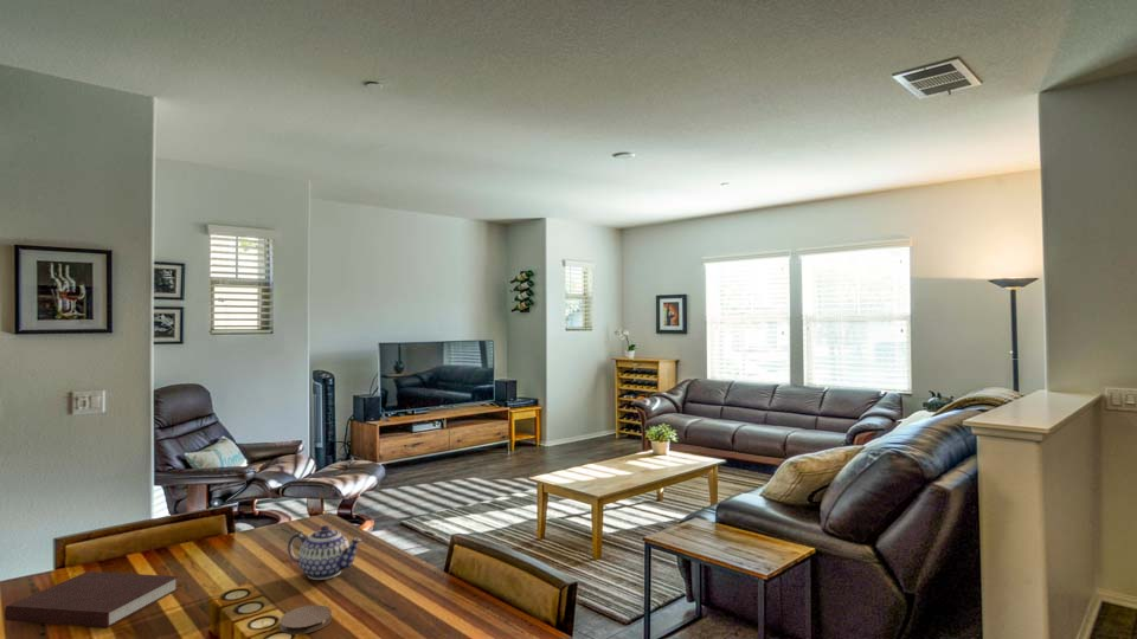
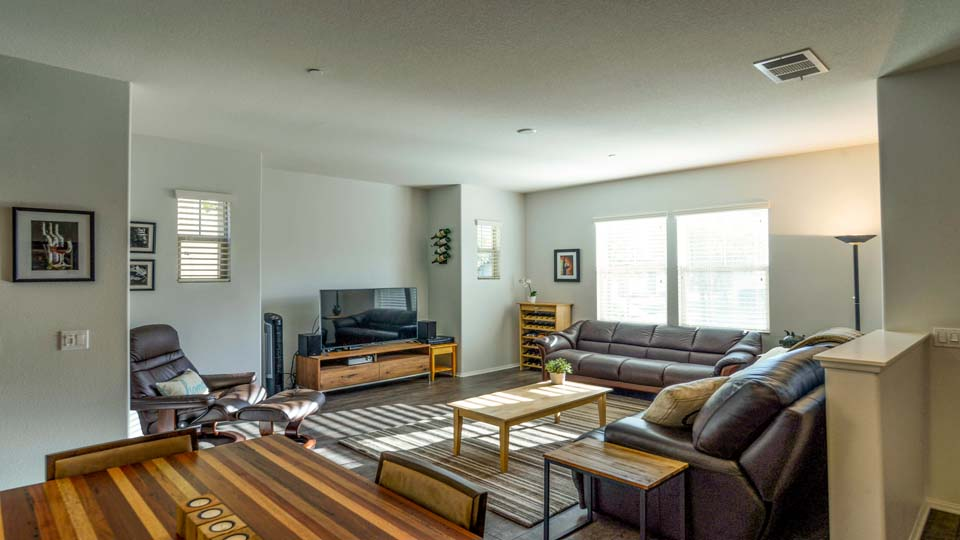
- teapot [287,524,364,581]
- coaster [278,604,333,635]
- notebook [4,570,180,628]
